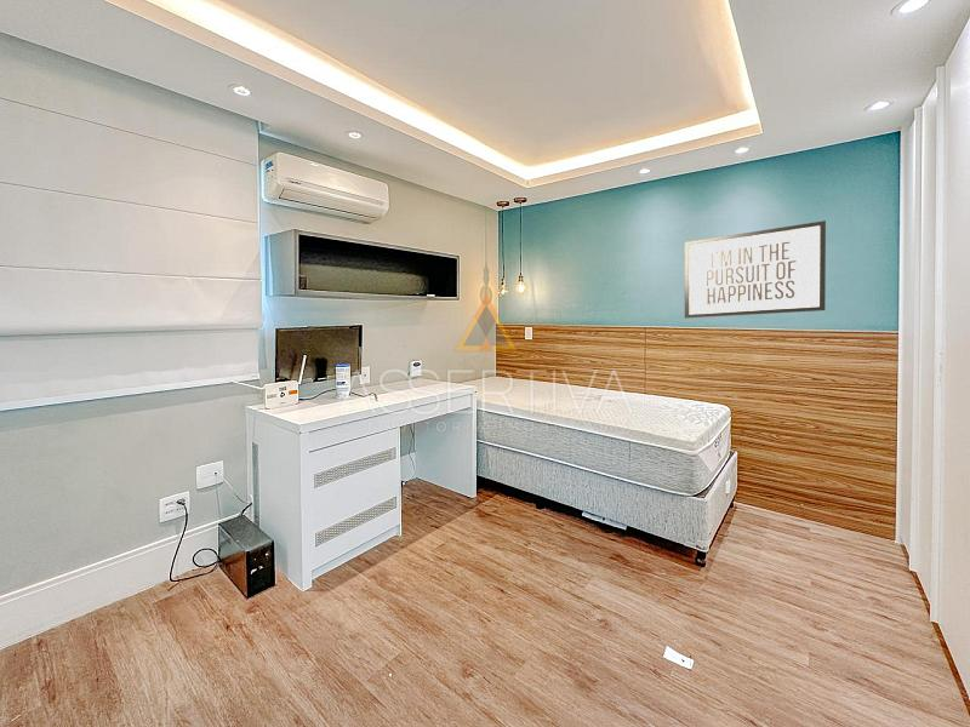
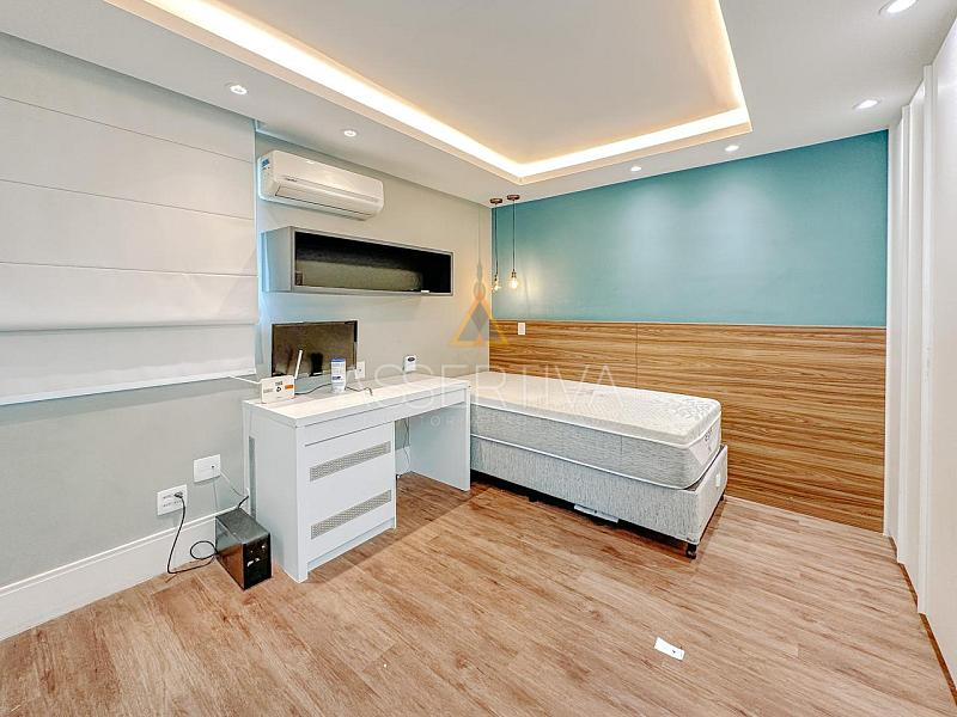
- mirror [684,219,827,320]
